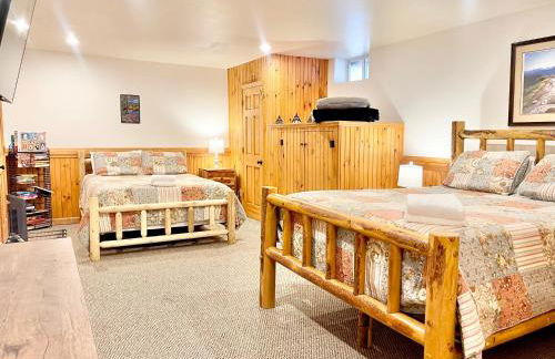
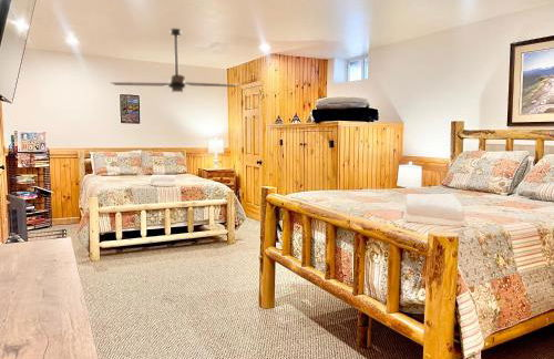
+ ceiling fan [110,28,240,93]
